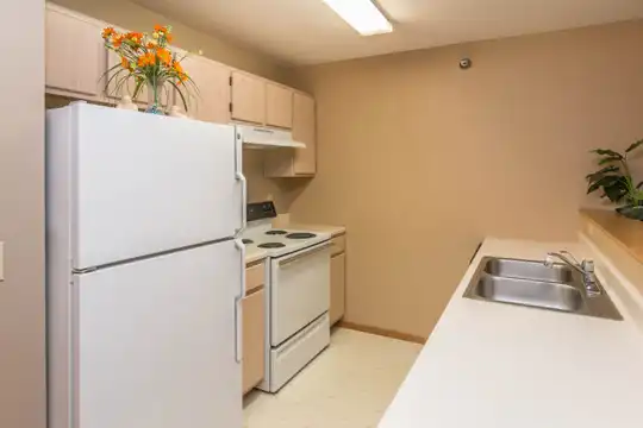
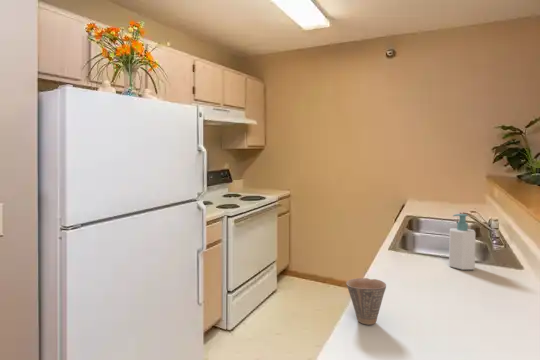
+ soap bottle [448,213,477,271]
+ cup [345,277,387,326]
